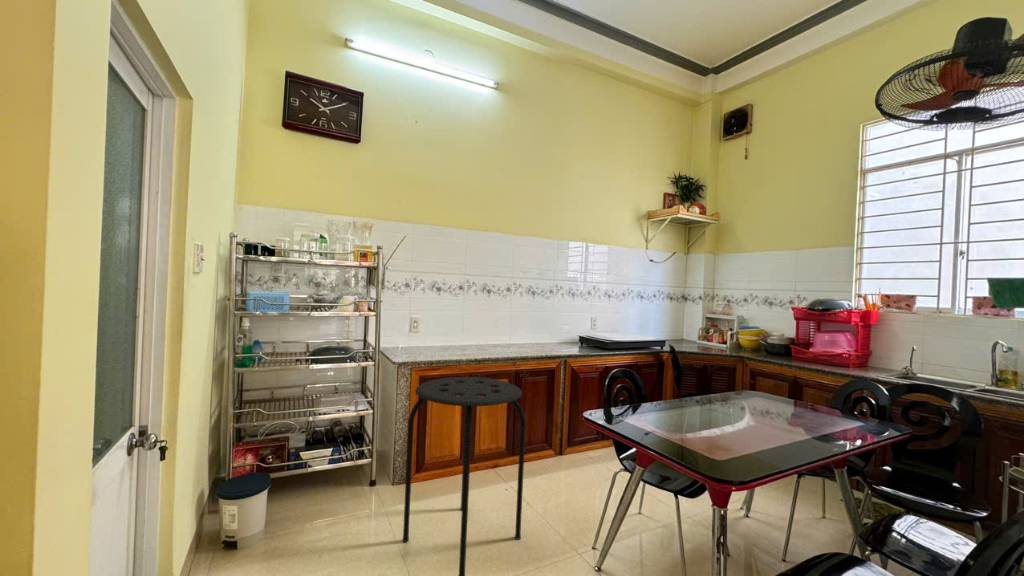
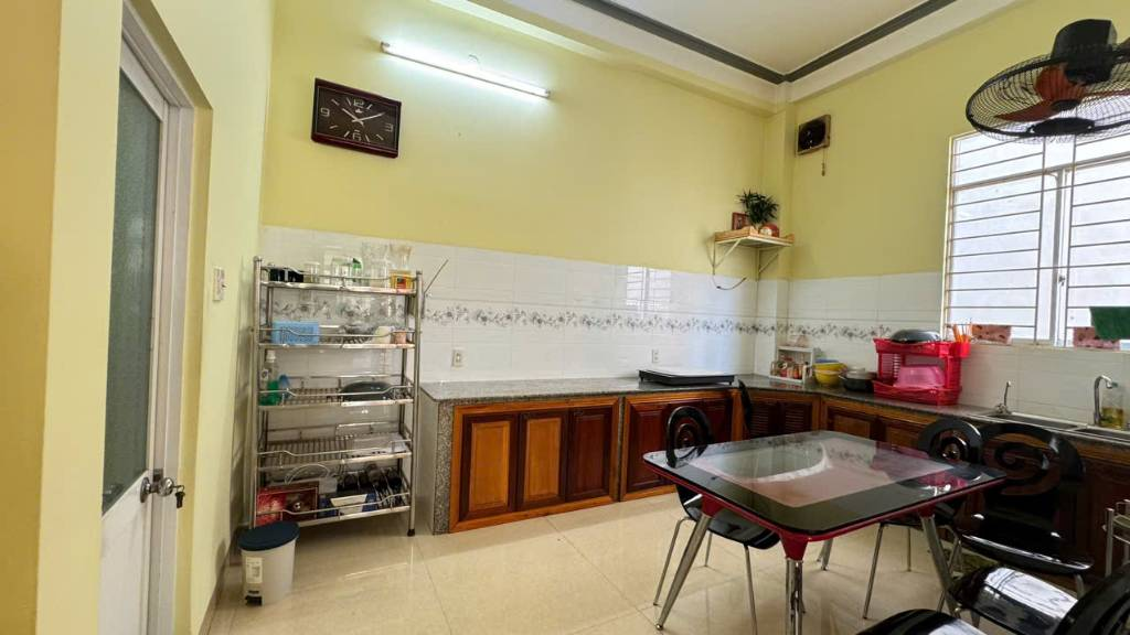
- stool [402,376,527,576]
